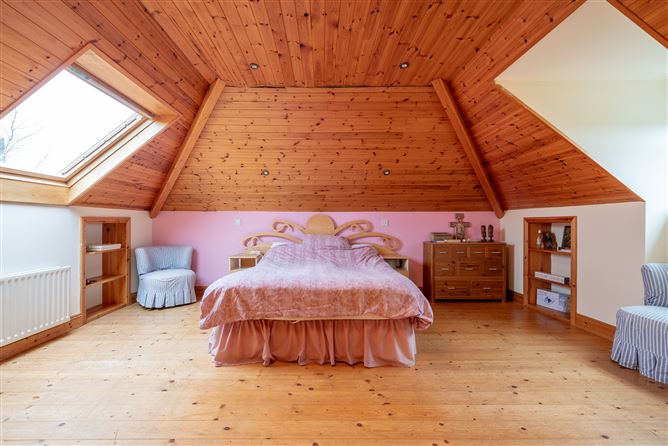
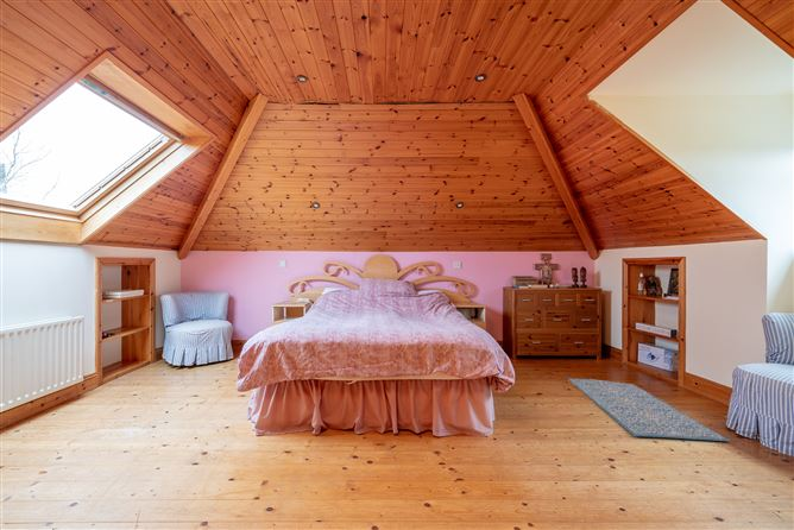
+ rug [566,377,731,442]
